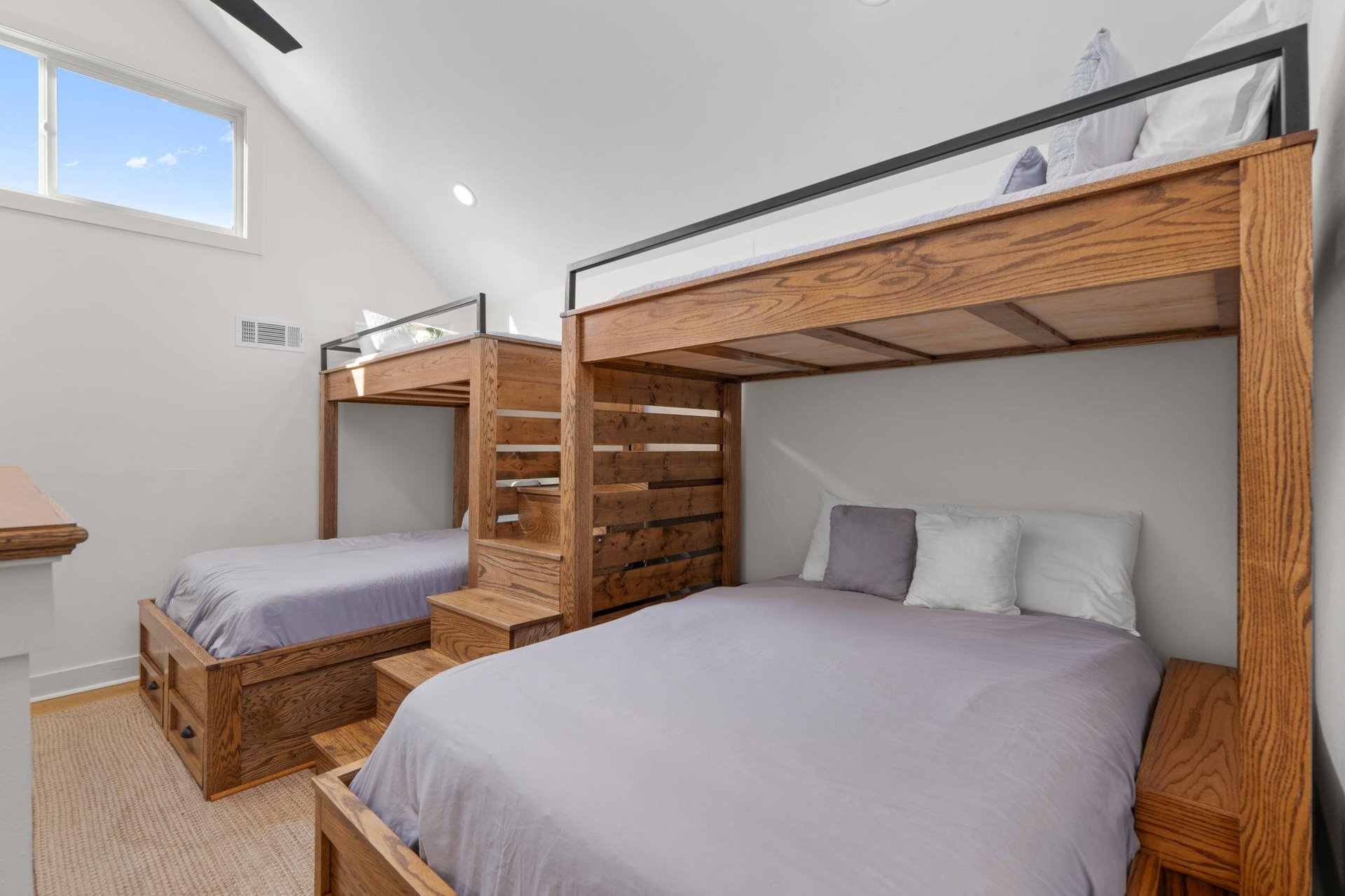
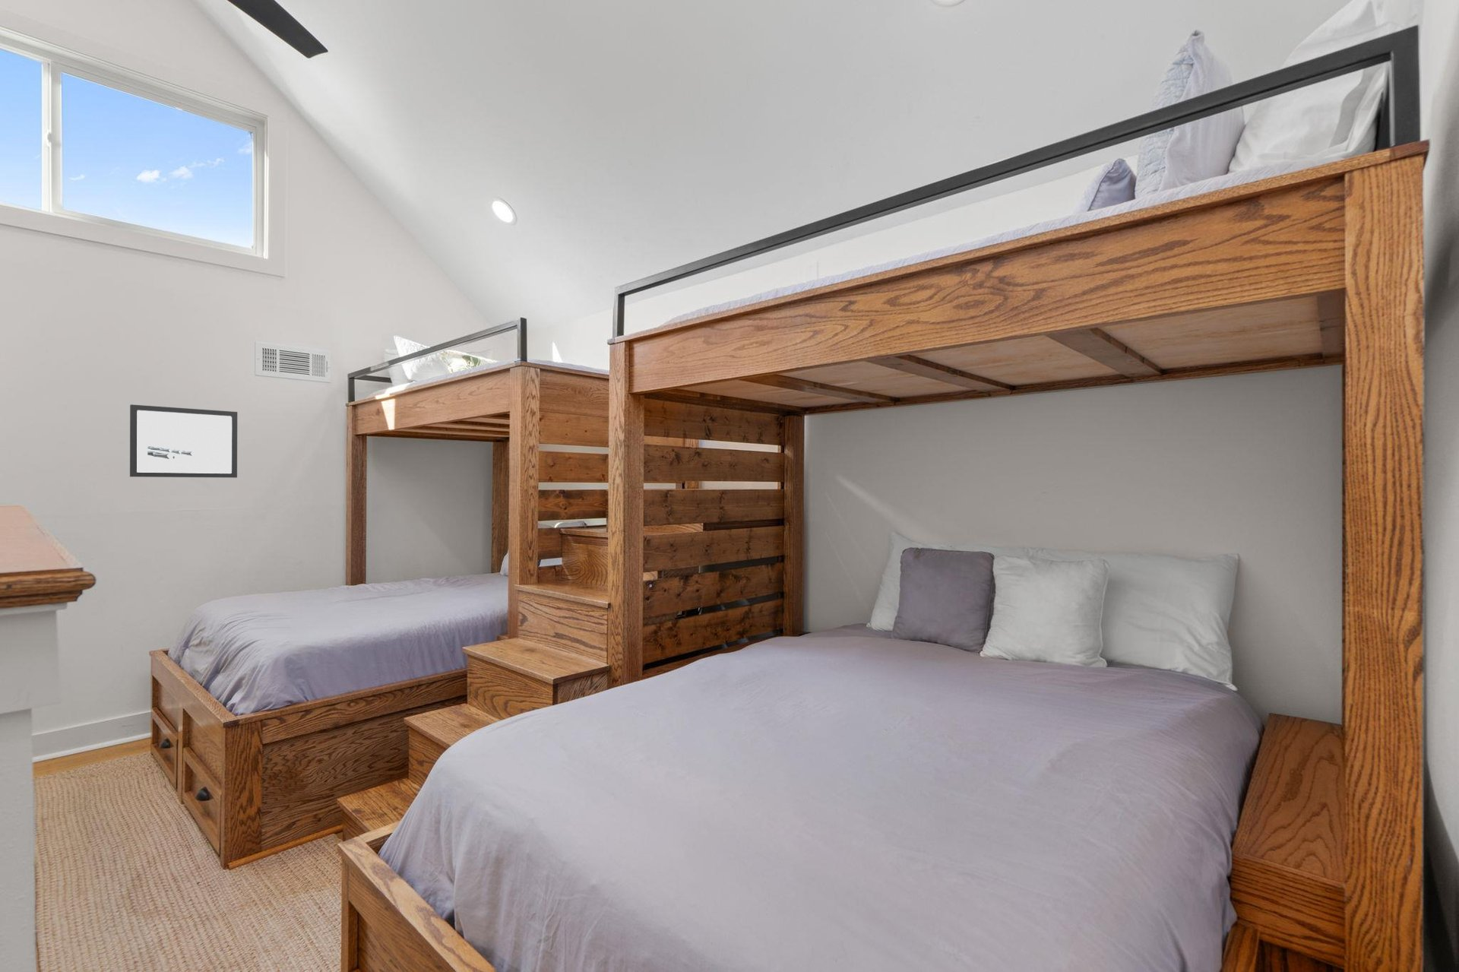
+ wall art [129,404,238,478]
